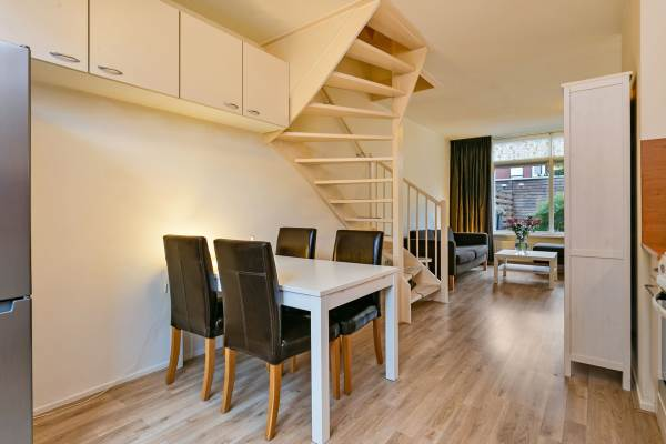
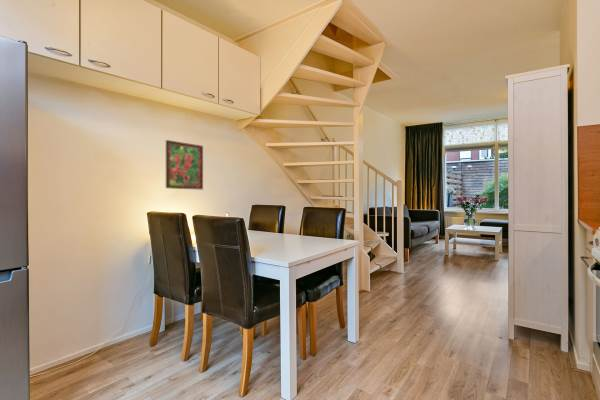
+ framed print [165,139,204,191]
